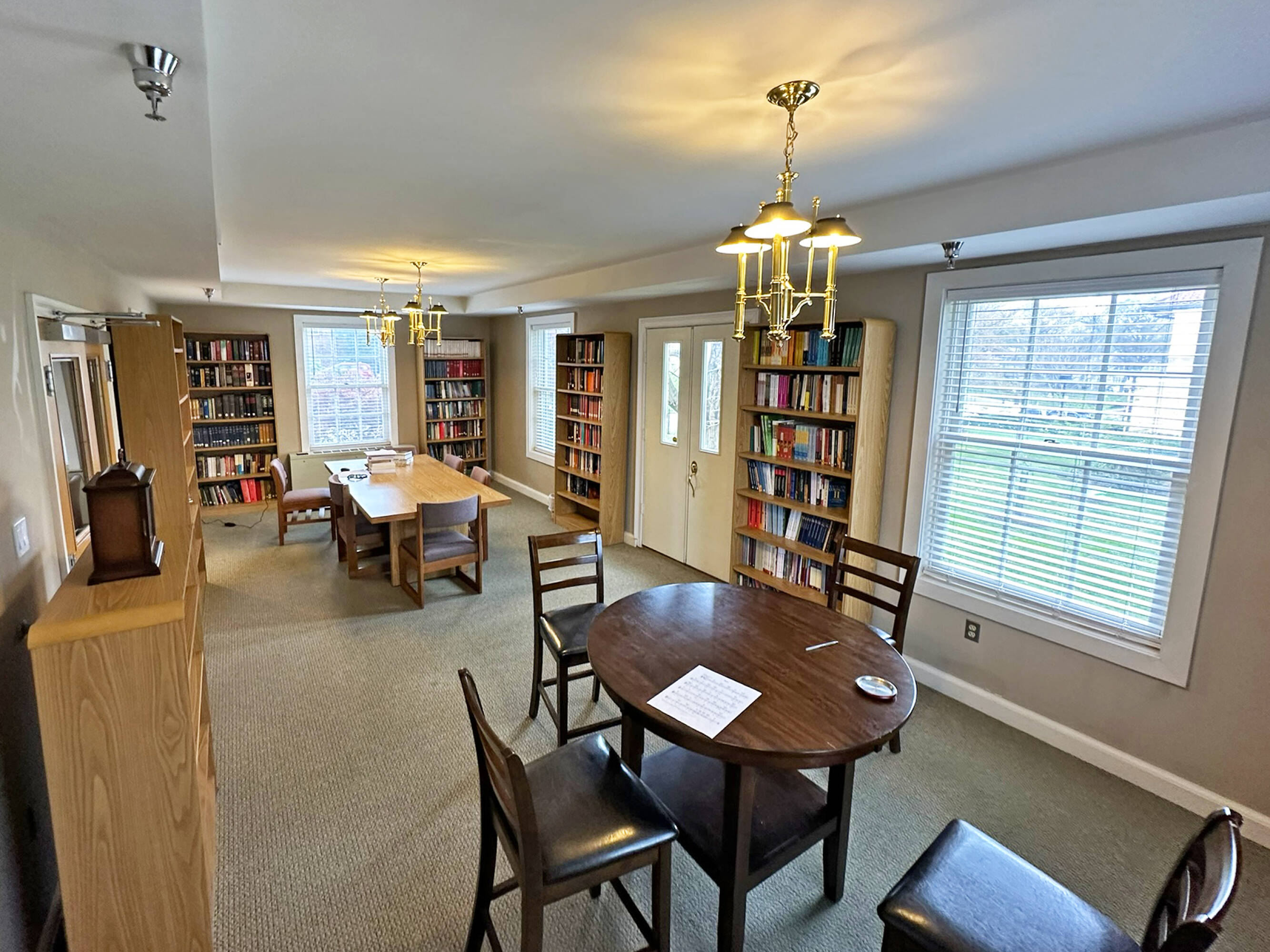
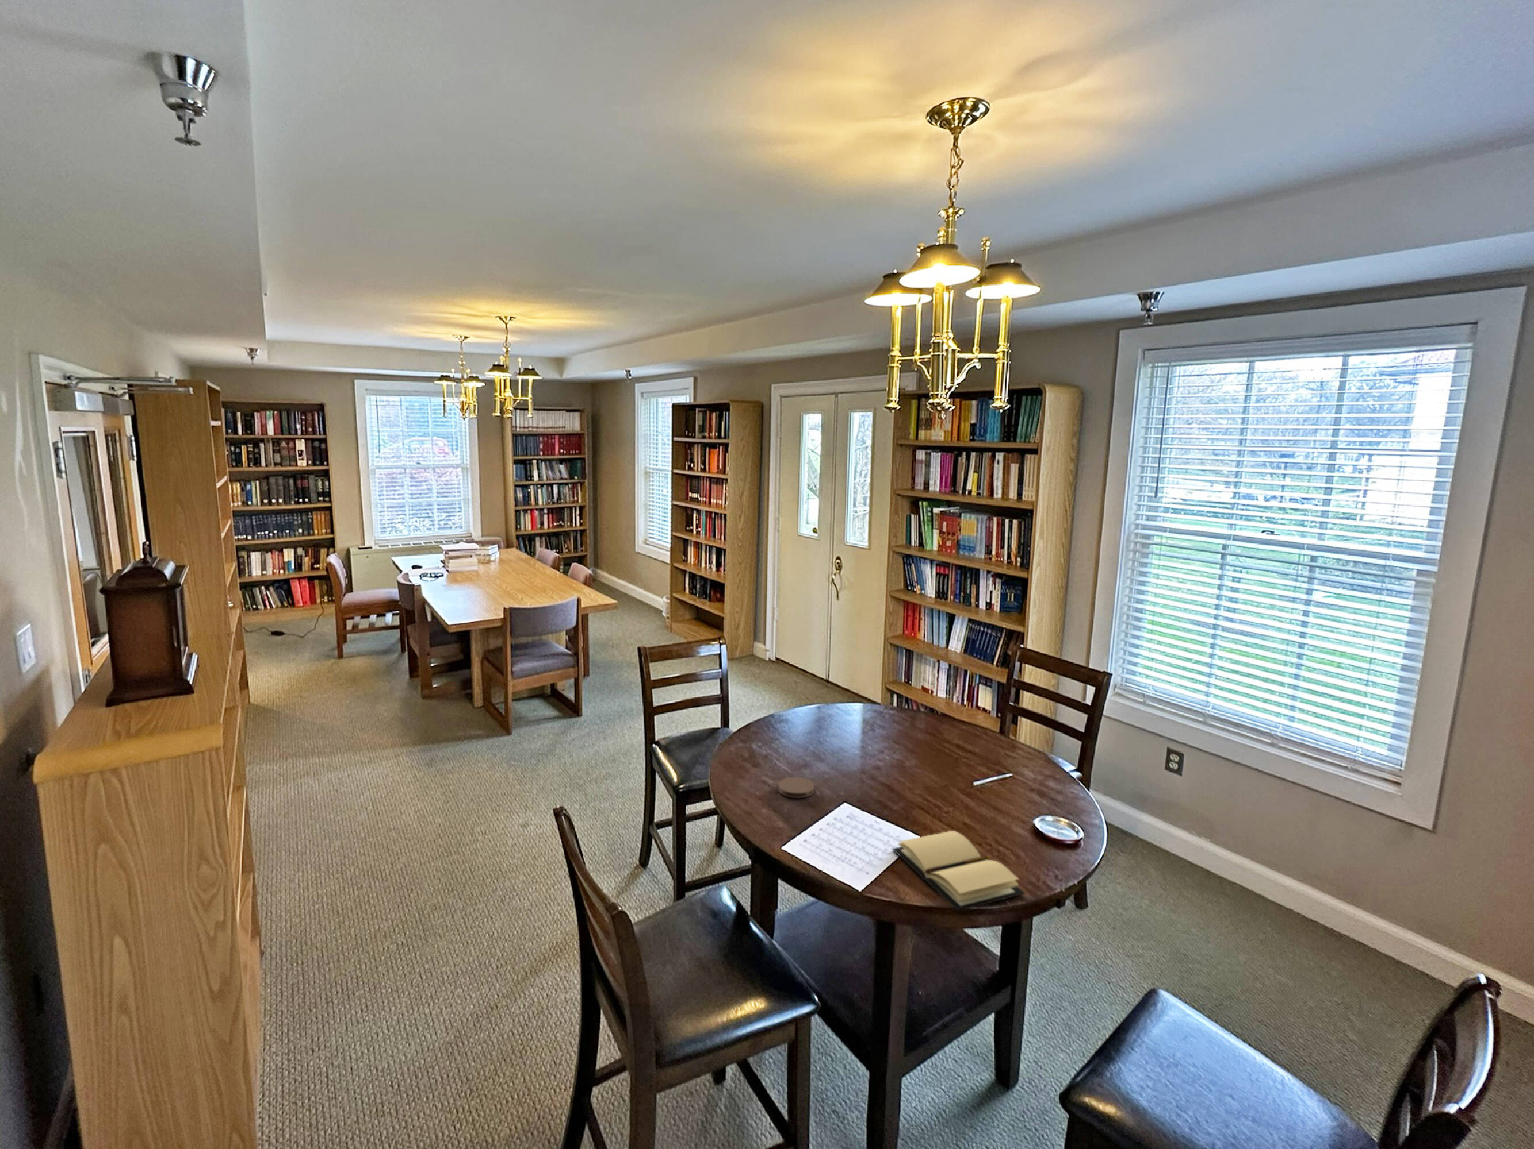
+ coaster [778,776,815,799]
+ book [891,830,1025,911]
